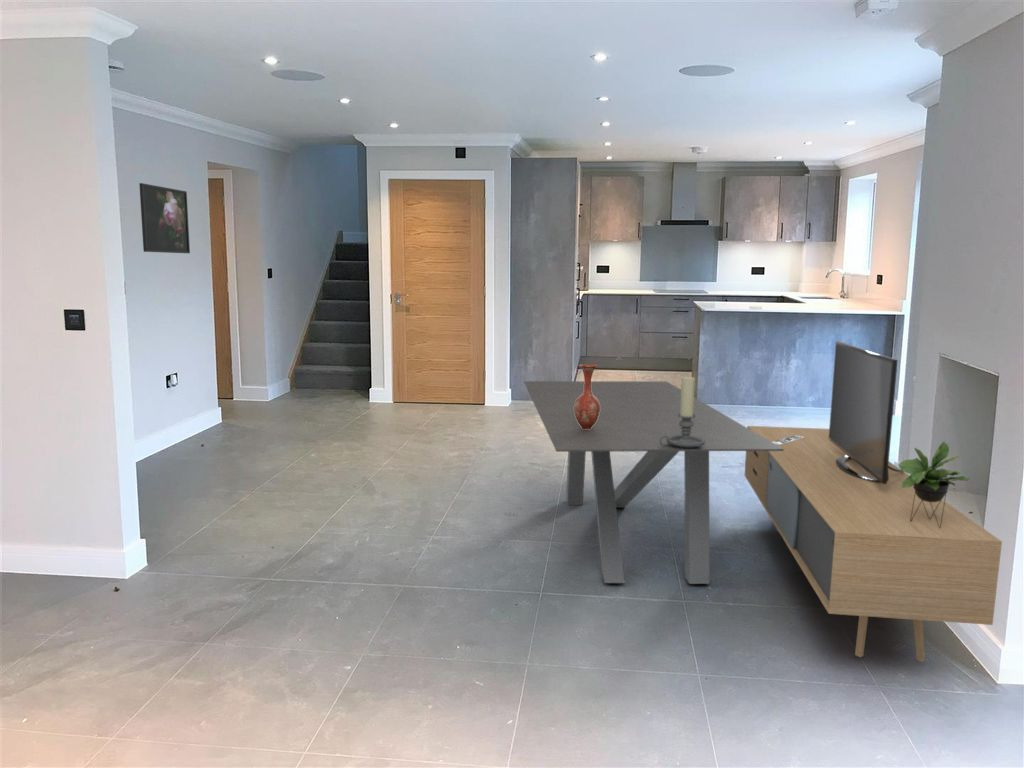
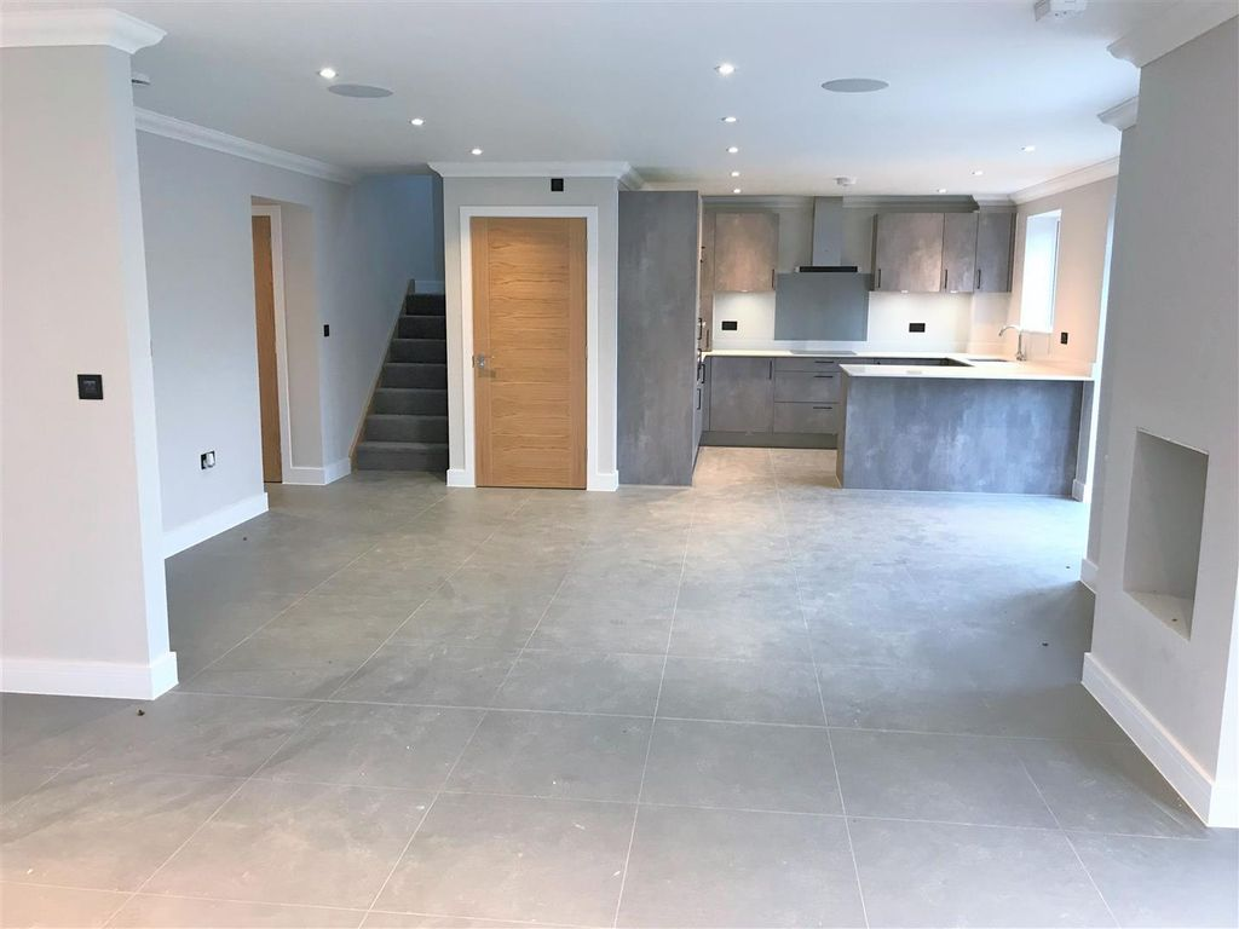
- dining table [523,380,784,585]
- media console [744,340,1003,663]
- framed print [138,182,191,254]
- vase [574,363,600,429]
- candle holder [660,375,705,448]
